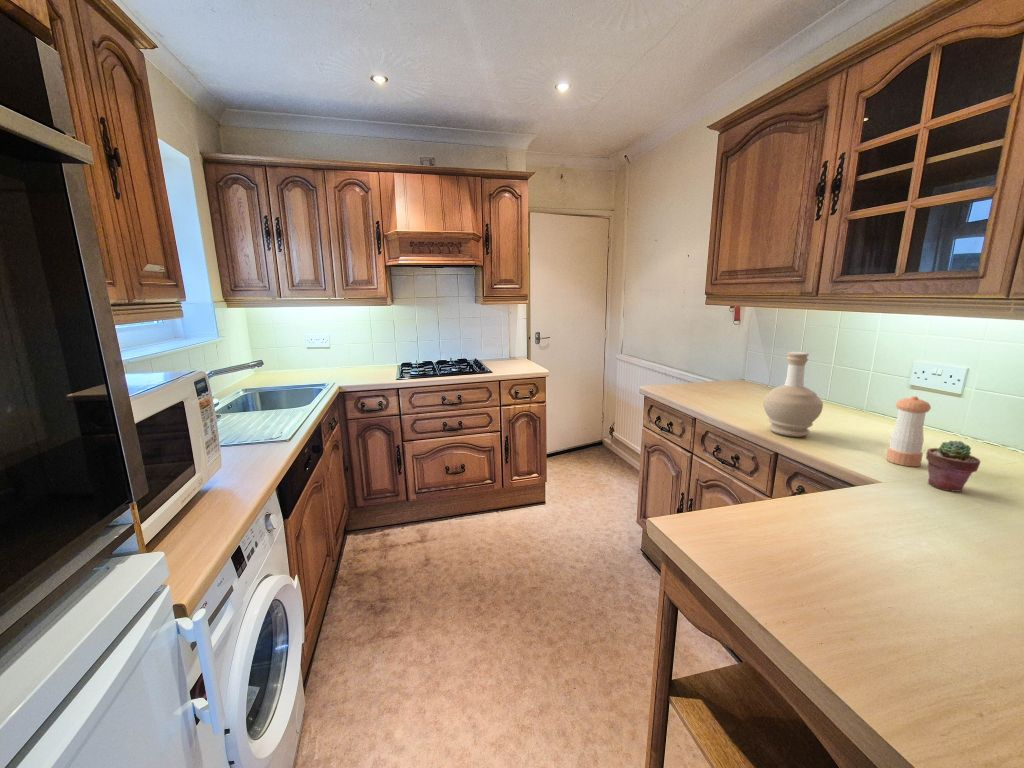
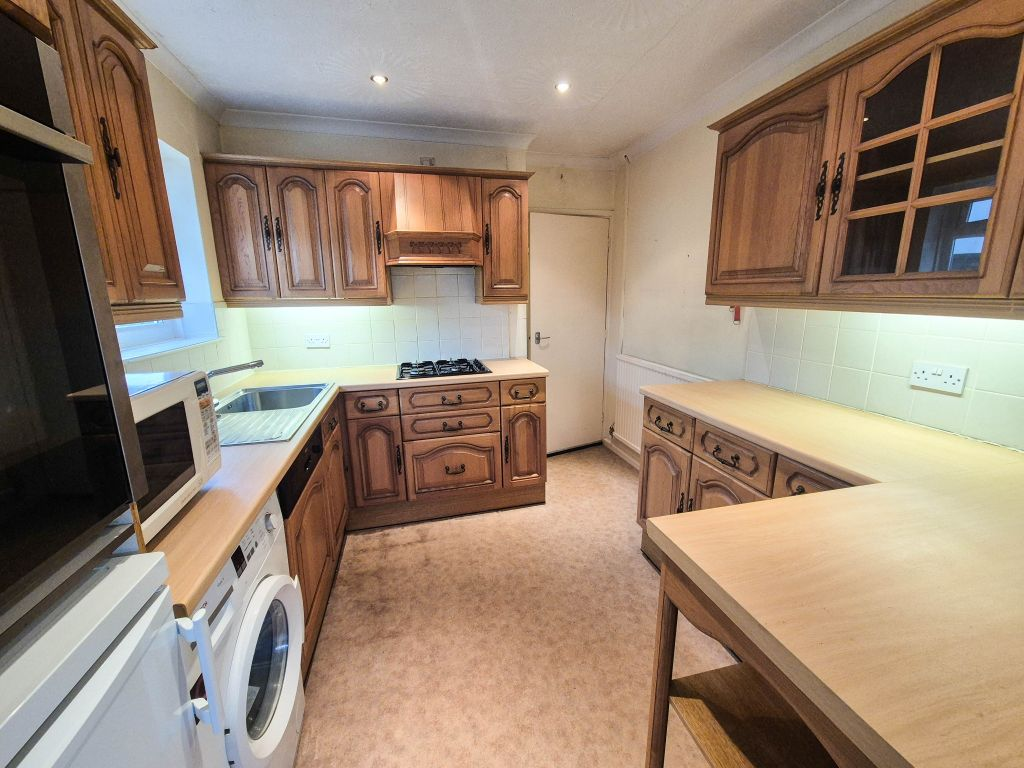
- potted succulent [925,440,981,493]
- bottle [762,351,824,438]
- pepper shaker [885,395,932,467]
